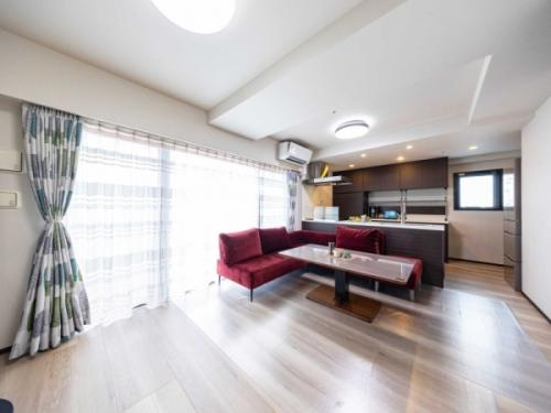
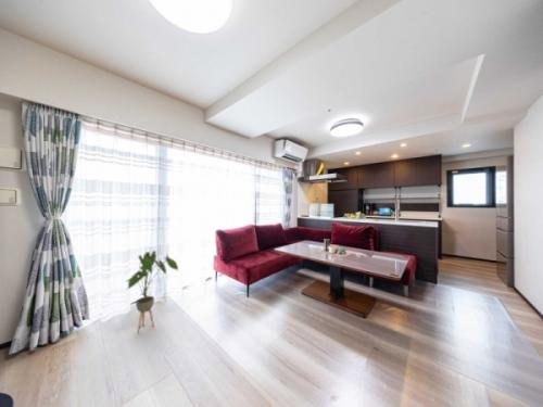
+ house plant [125,250,179,334]
